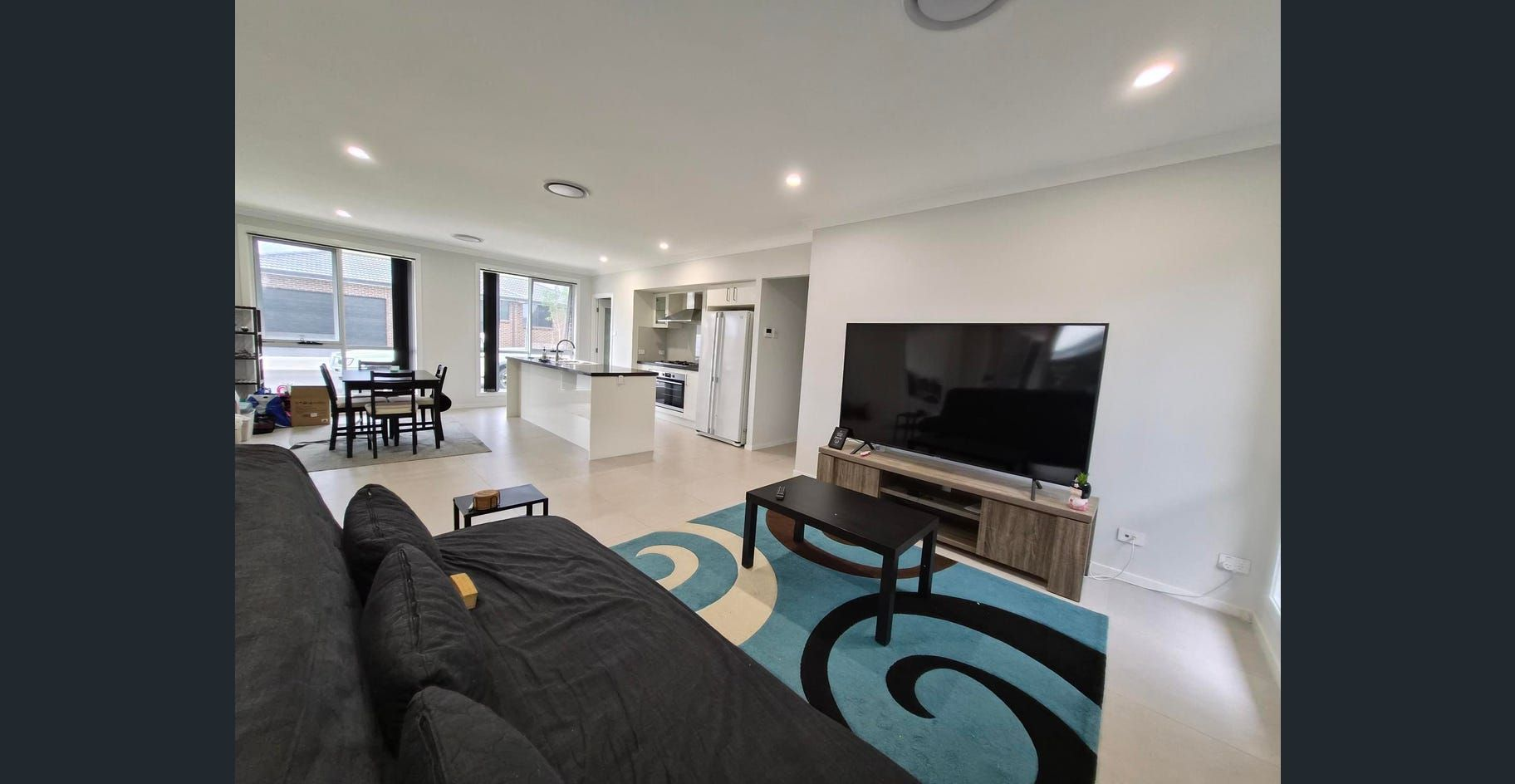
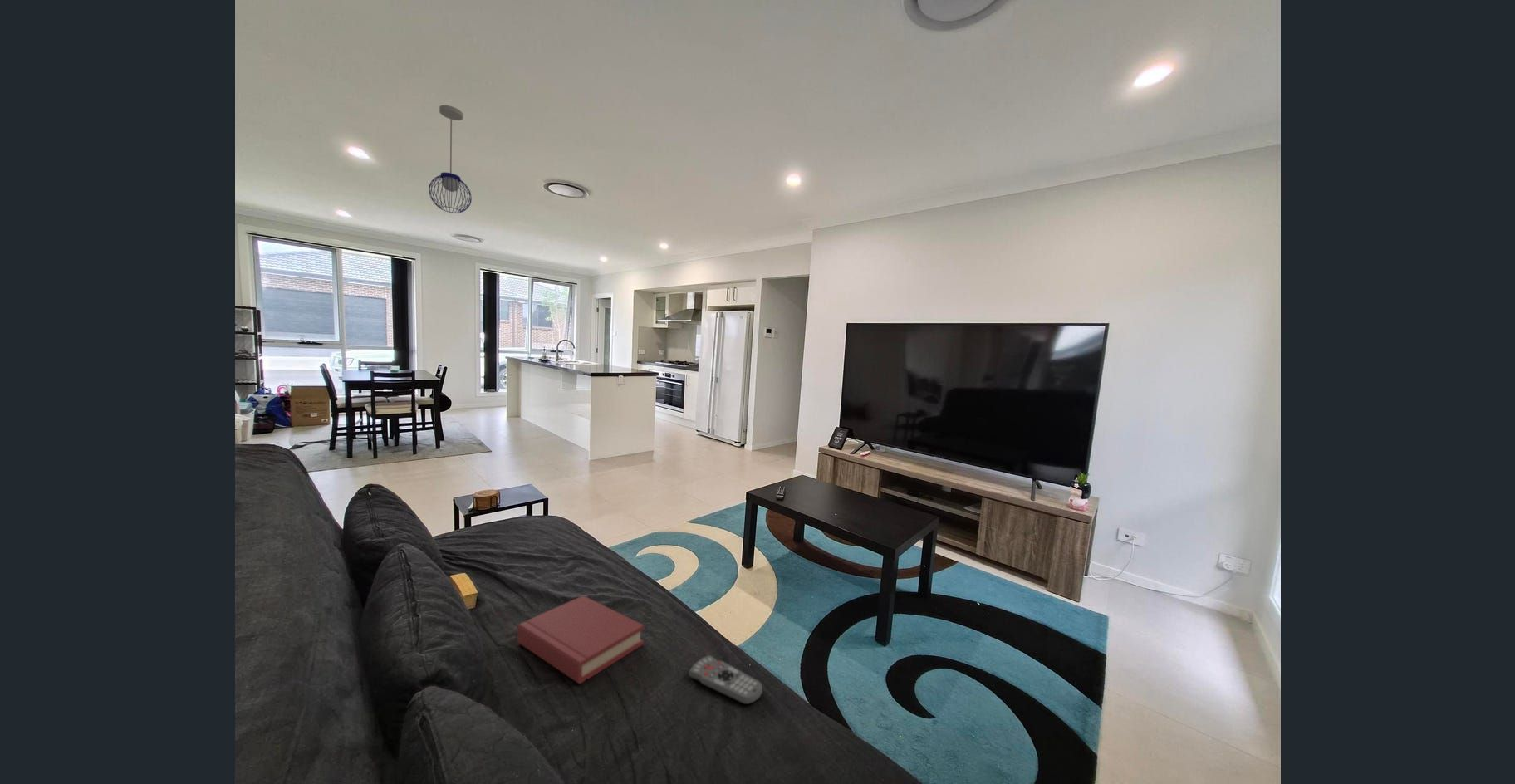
+ remote control [688,654,763,705]
+ pendant light [428,105,473,214]
+ hardback book [517,595,645,684]
